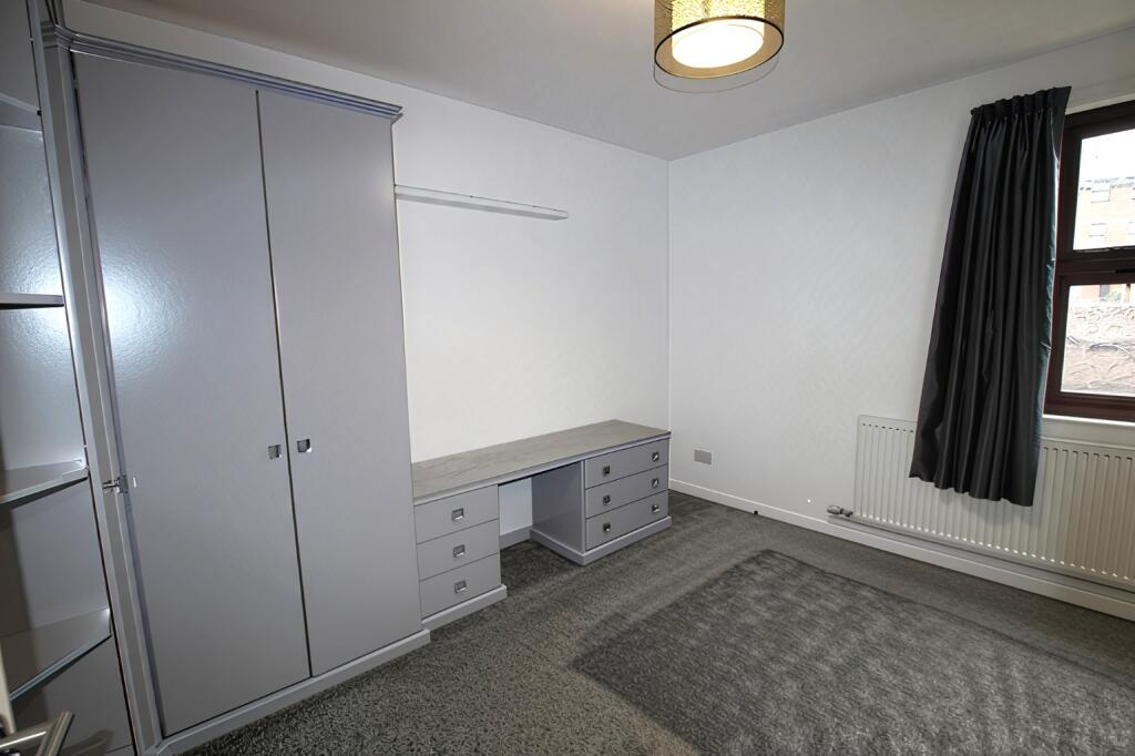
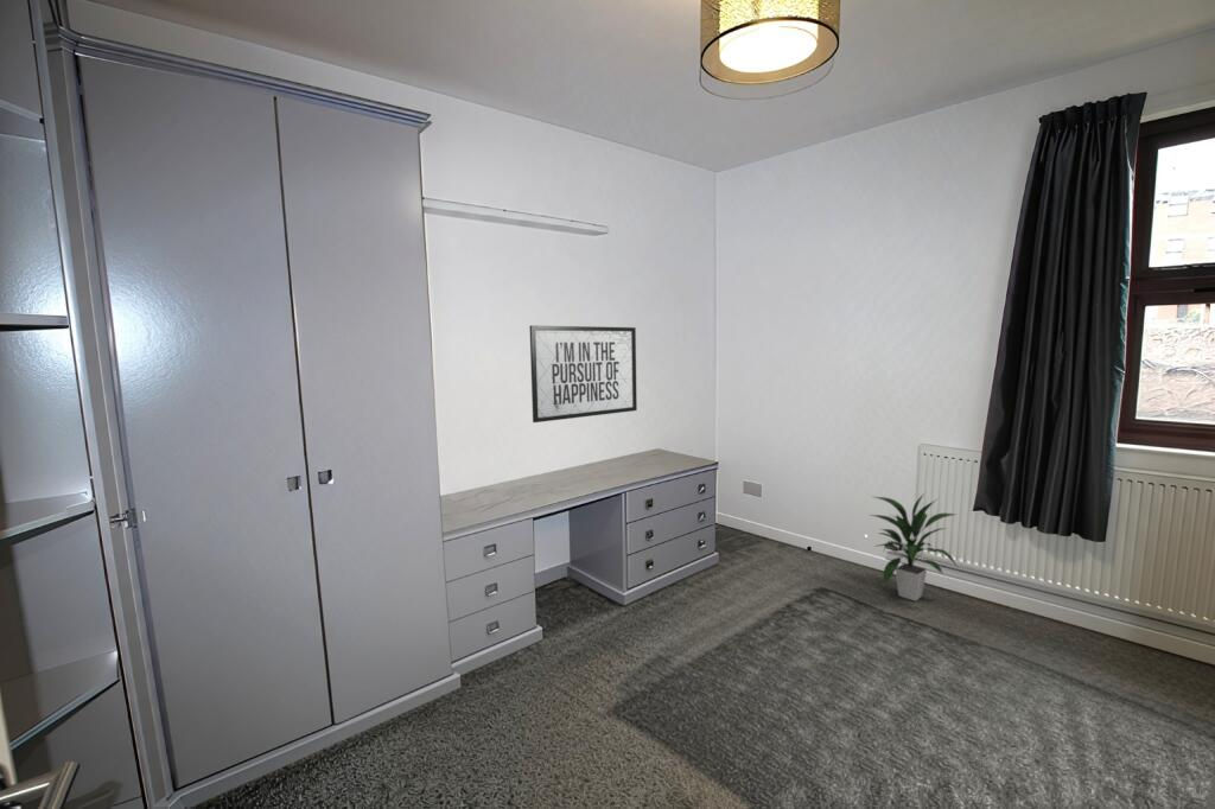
+ mirror [528,324,638,423]
+ indoor plant [870,492,959,603]
